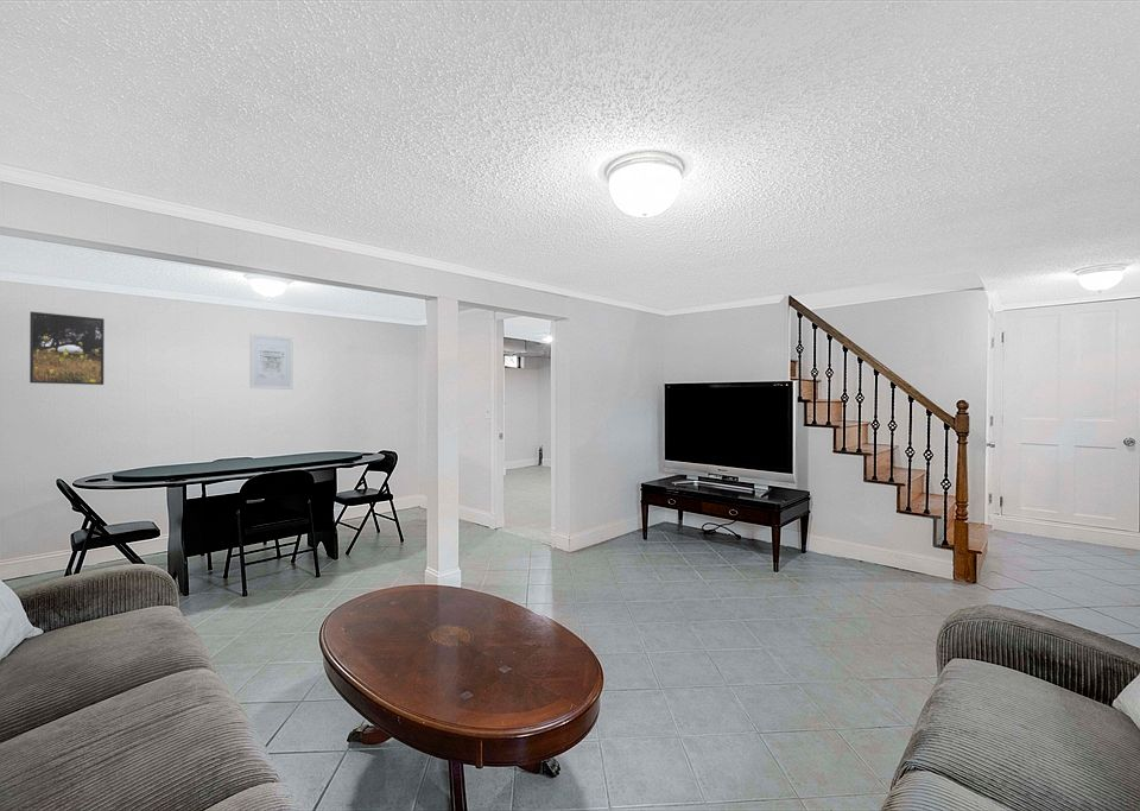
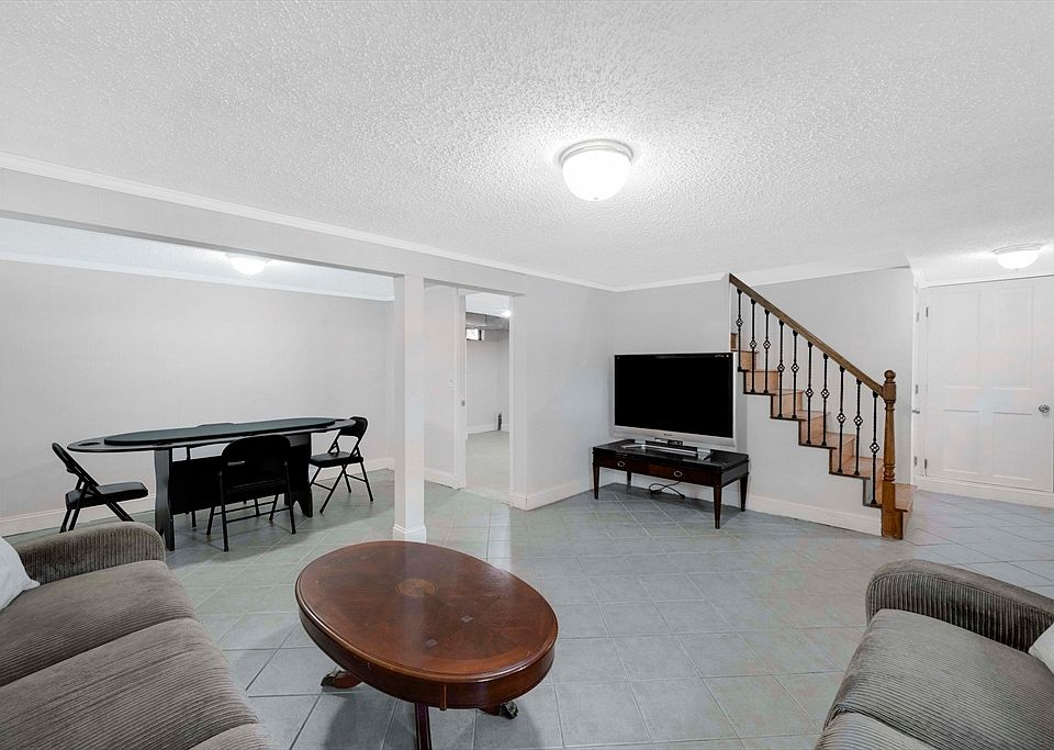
- wall art [249,332,294,391]
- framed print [28,311,106,386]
